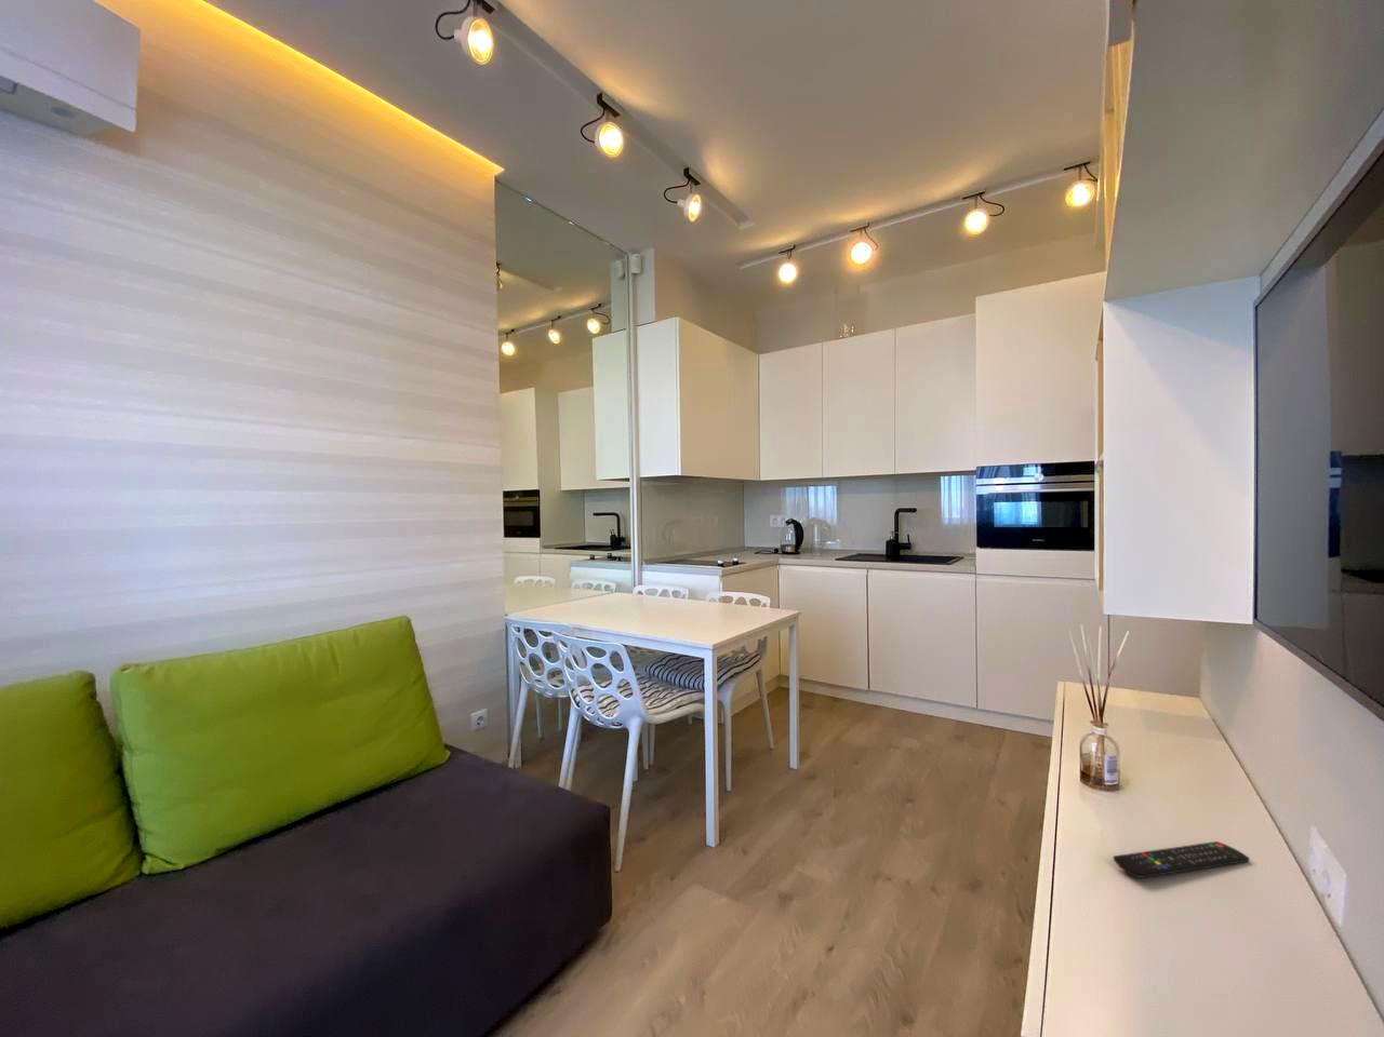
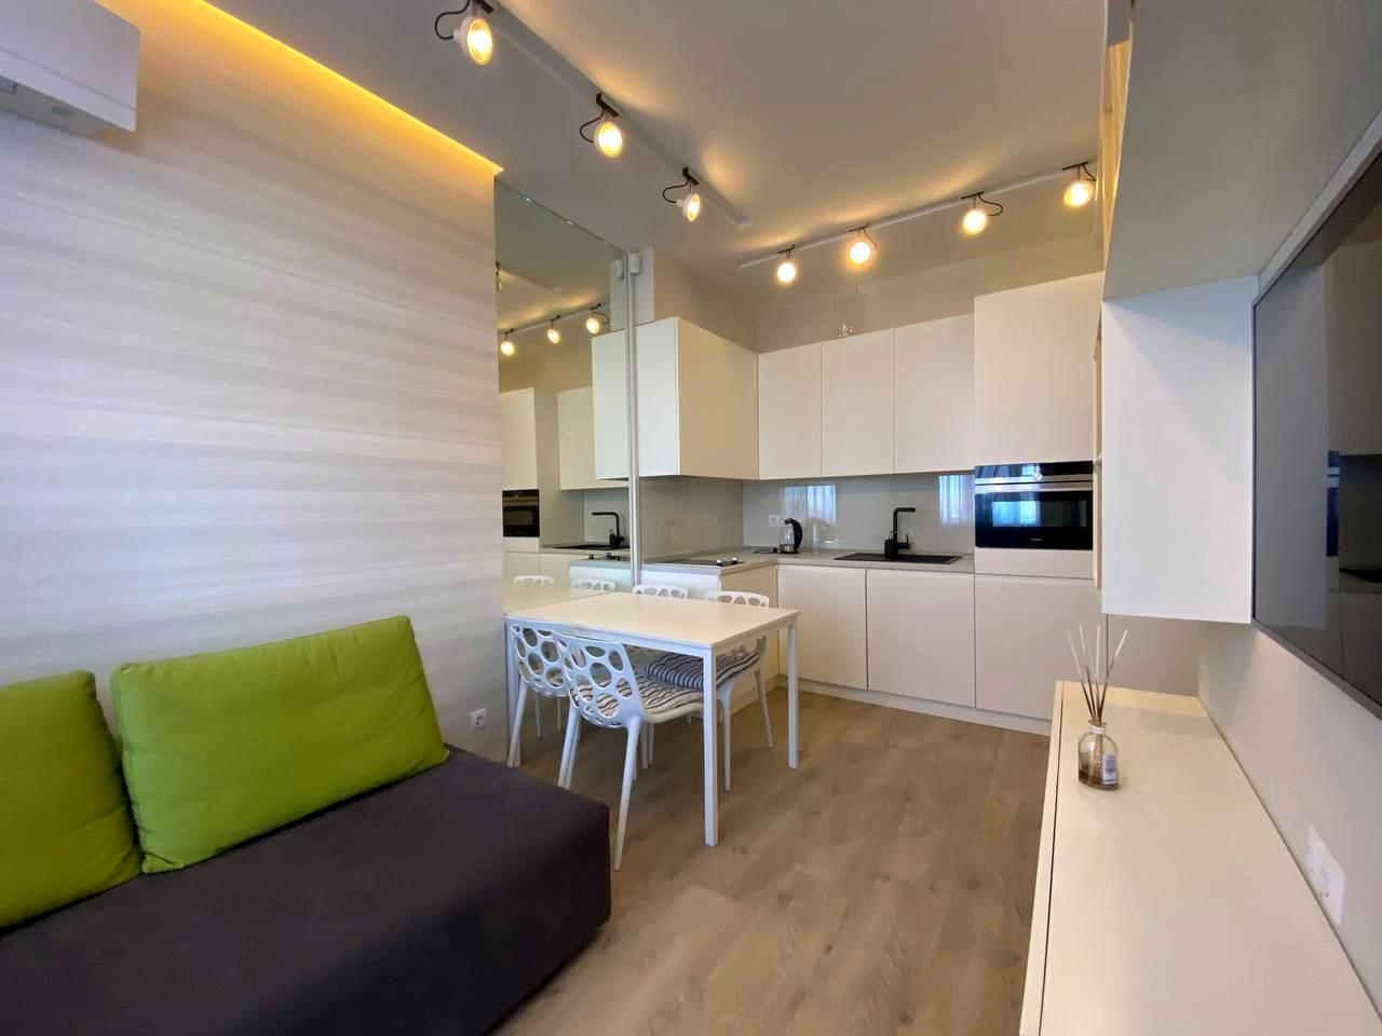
- remote control [1113,841,1250,879]
